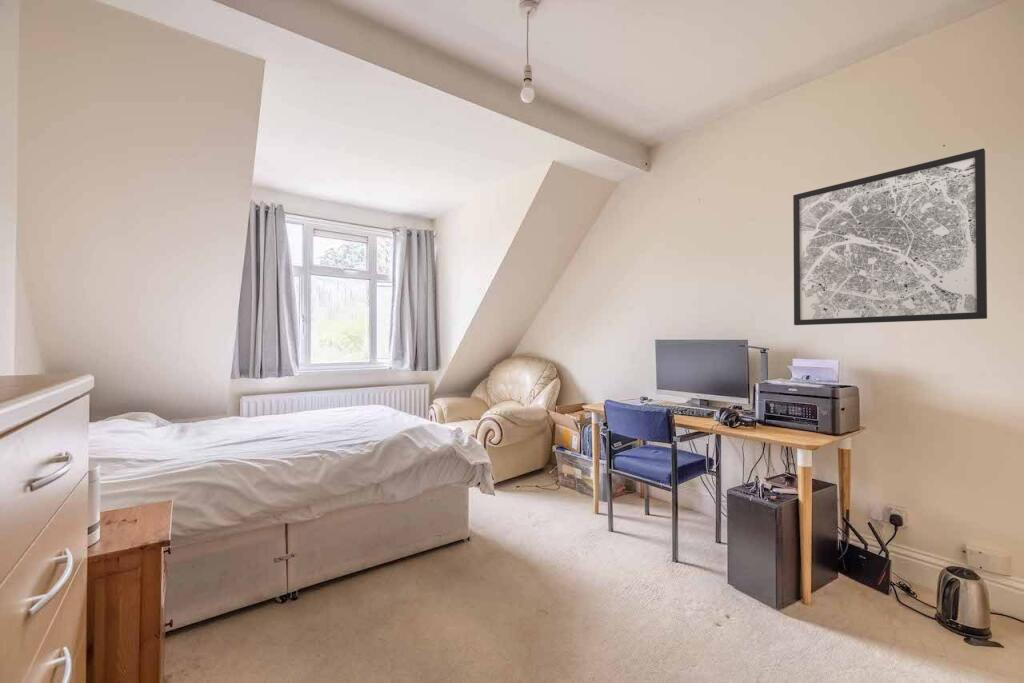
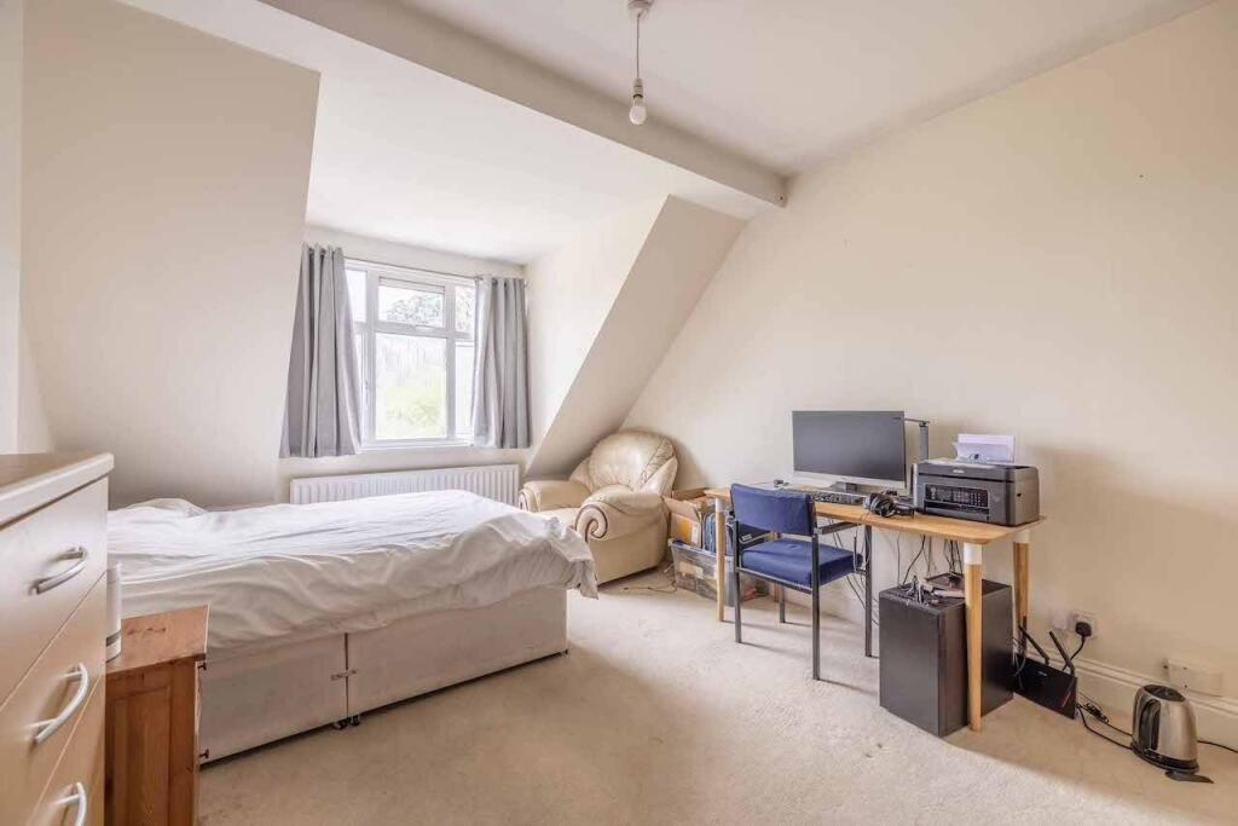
- wall art [792,148,988,326]
